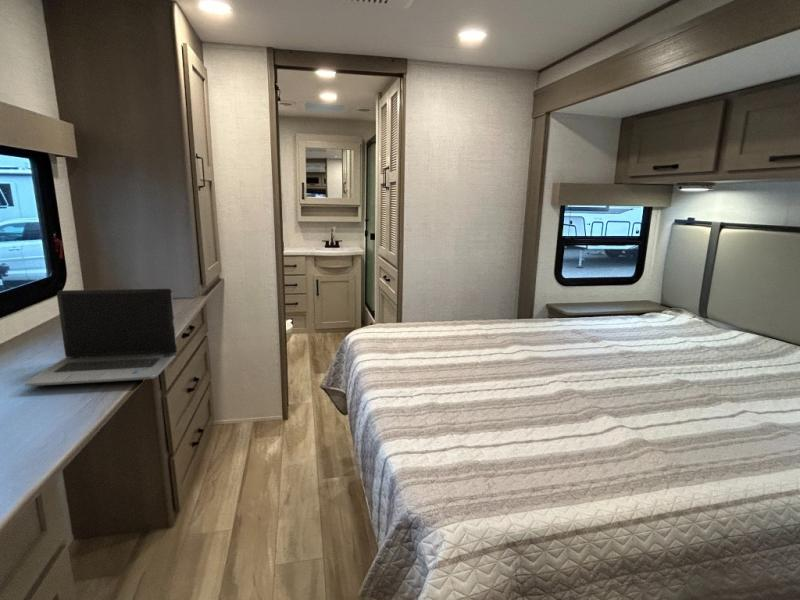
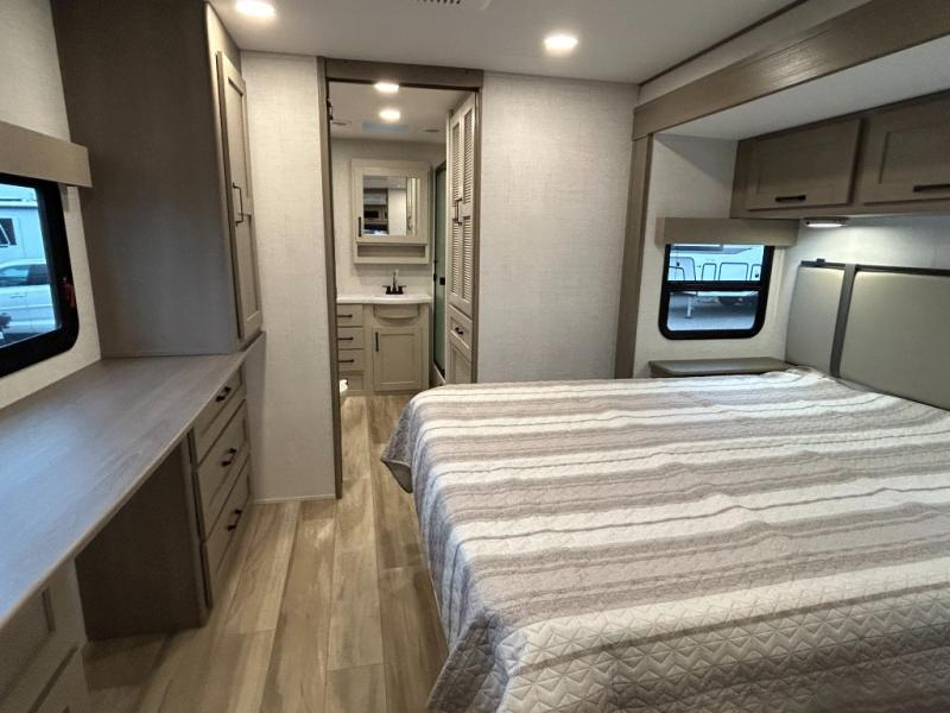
- laptop computer [24,288,178,387]
